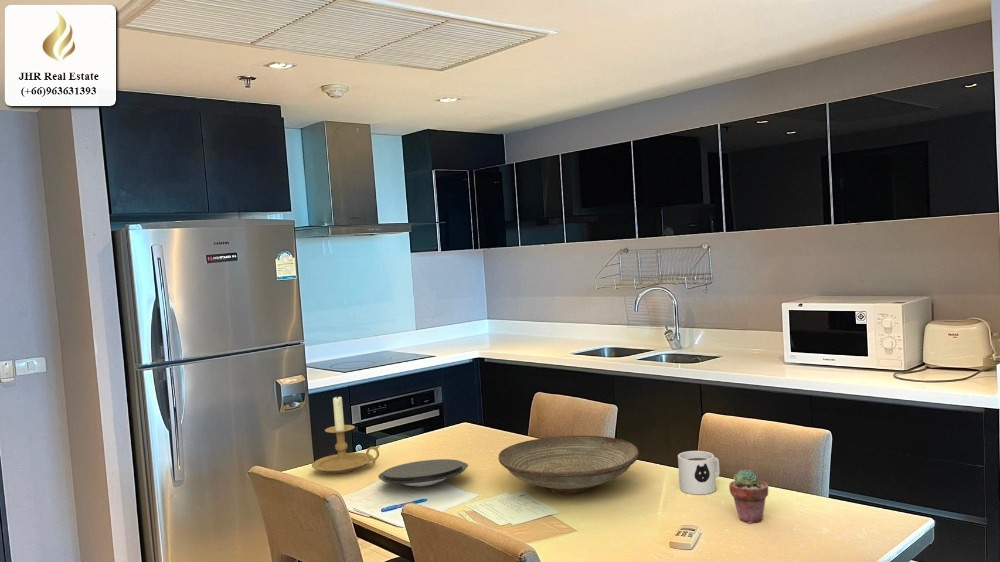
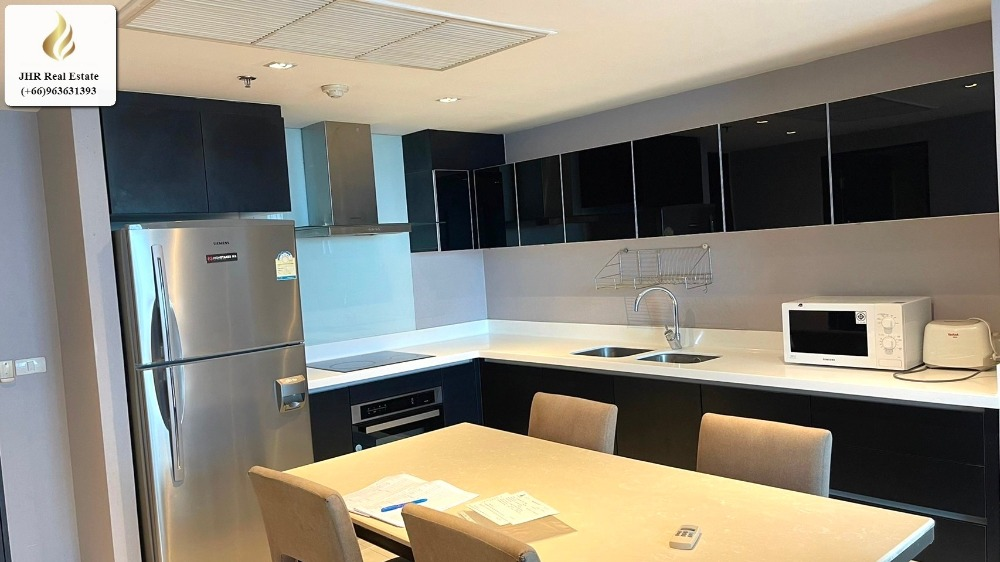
- potted succulent [728,469,769,524]
- decorative bowl [498,435,640,496]
- mug [677,450,720,495]
- plate [377,458,469,488]
- candle holder [311,394,381,474]
